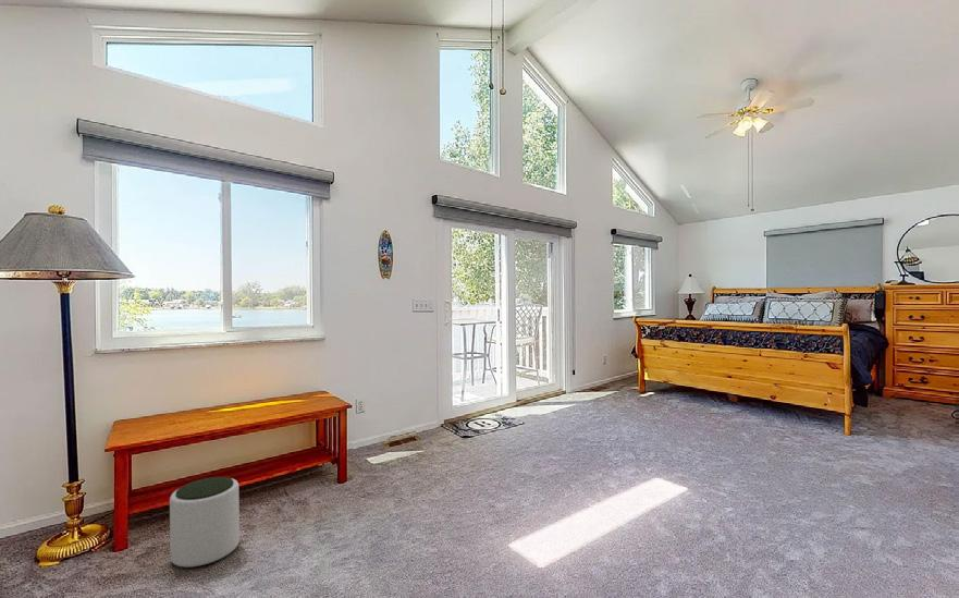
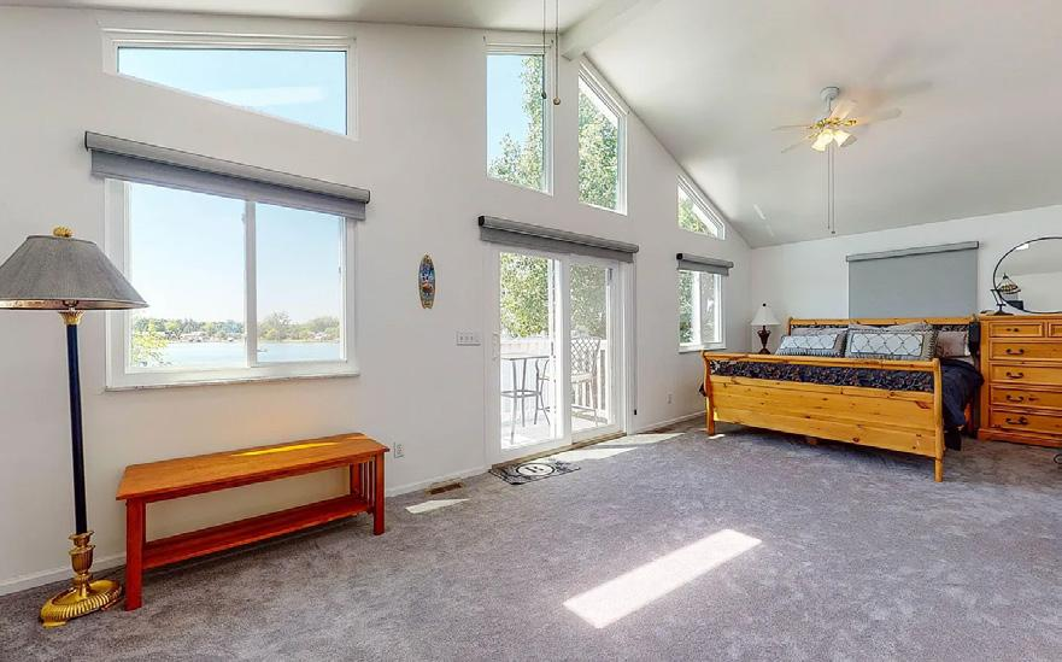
- plant pot [169,476,241,568]
